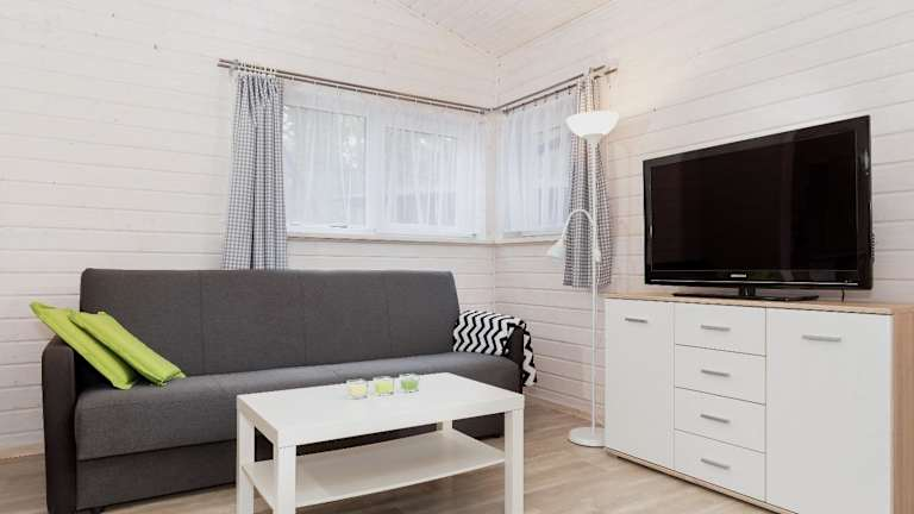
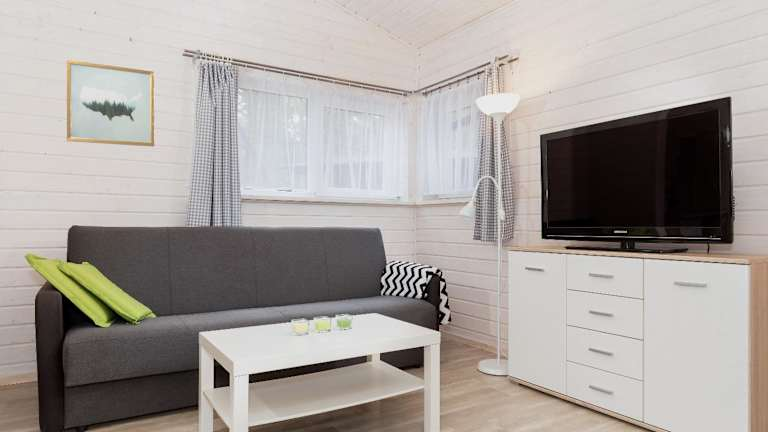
+ wall art [66,59,155,148]
